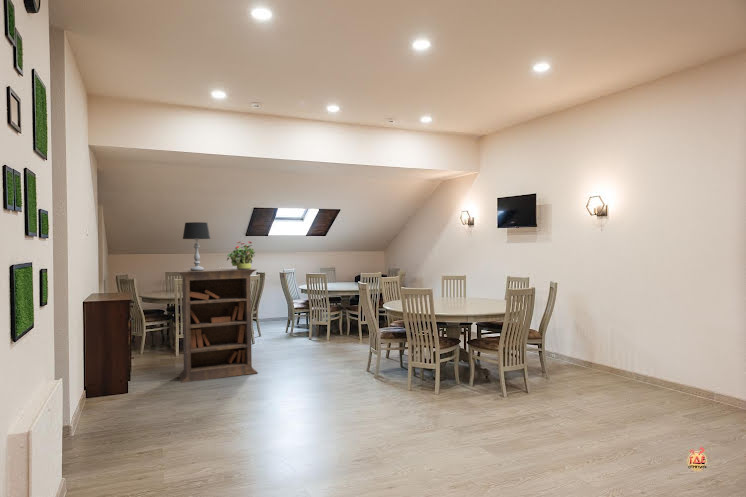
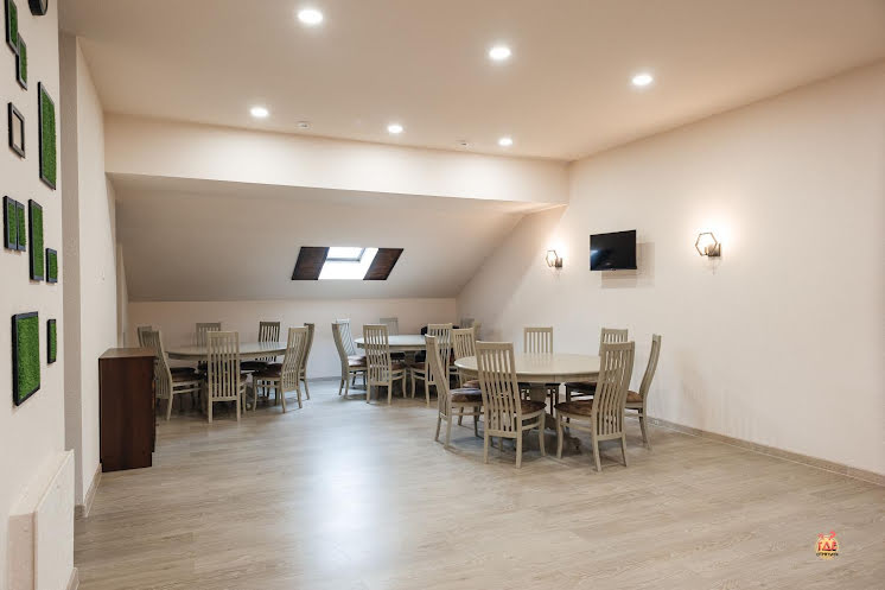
- bookcase [175,268,259,384]
- table lamp [182,221,211,271]
- potted plant [226,240,256,269]
